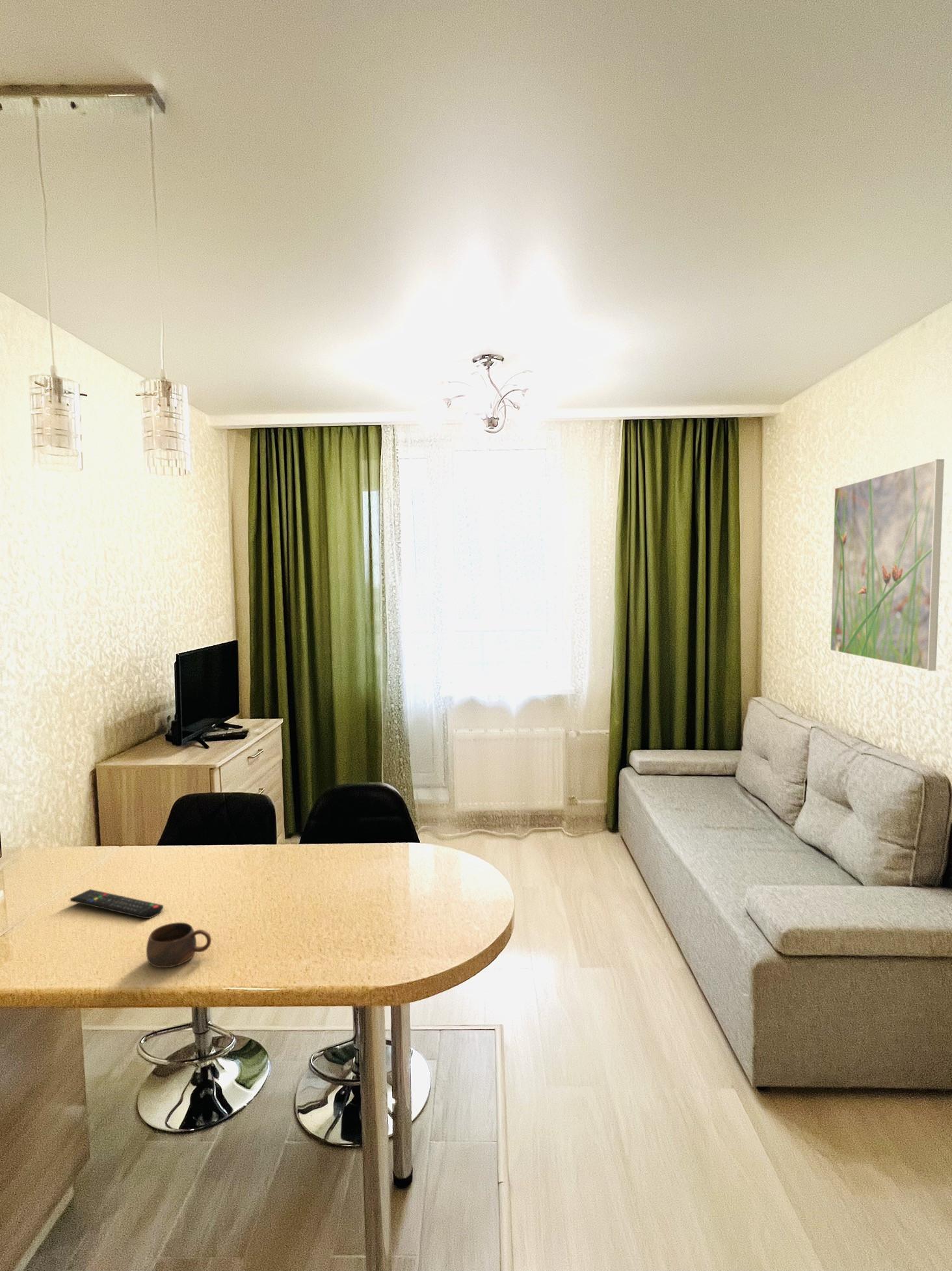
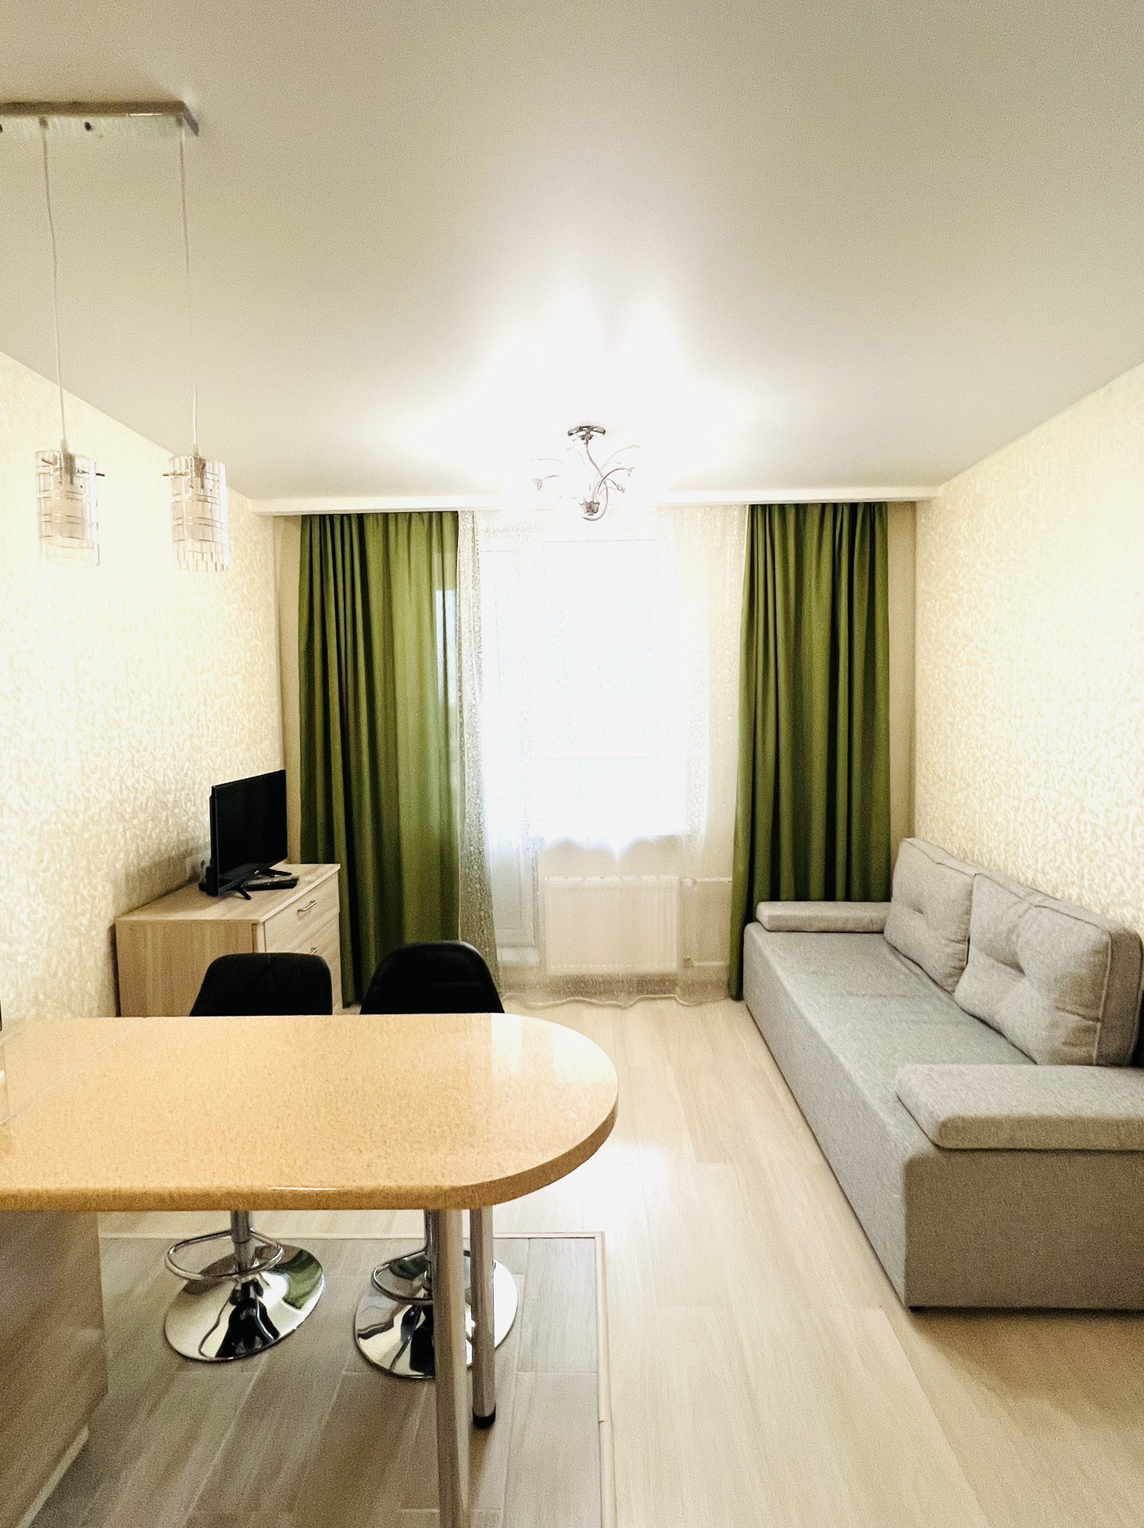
- cup [146,922,212,969]
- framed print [830,459,945,671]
- remote control [70,889,164,919]
